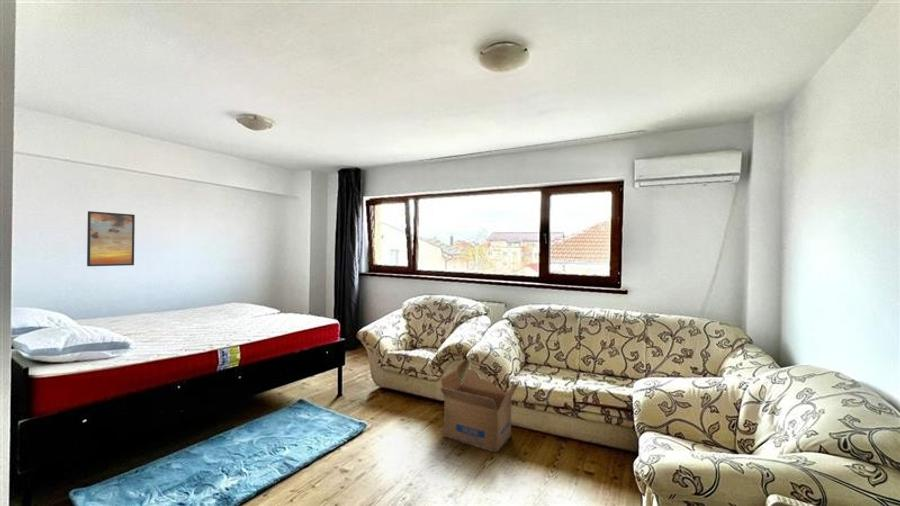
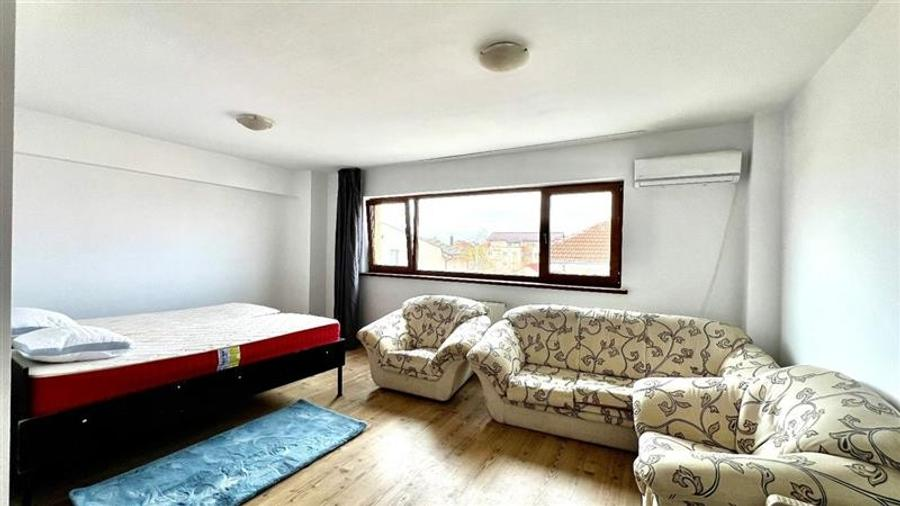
- cardboard box [439,368,520,453]
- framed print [86,210,136,267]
